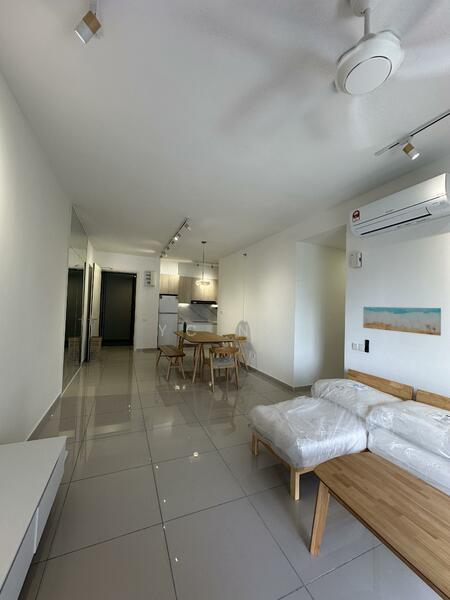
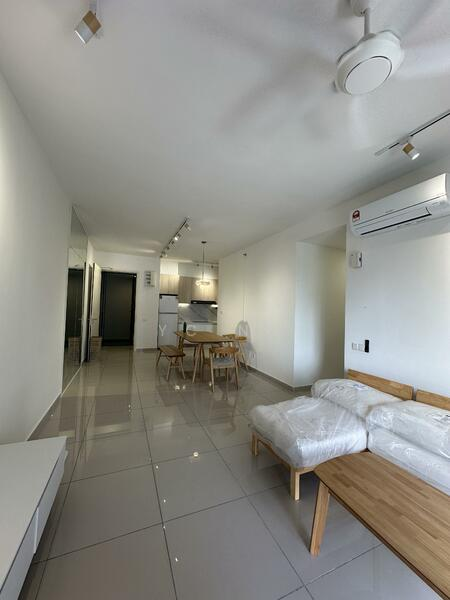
- wall art [362,306,442,337]
